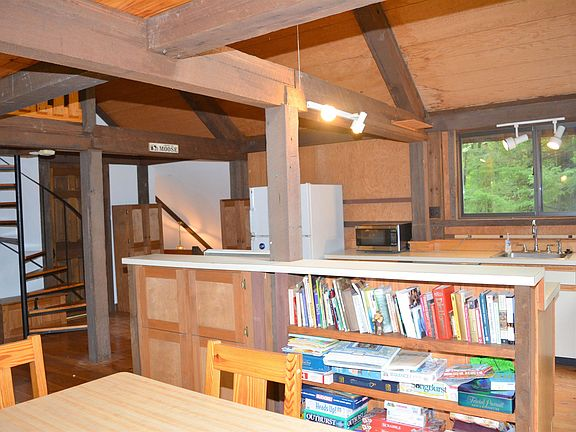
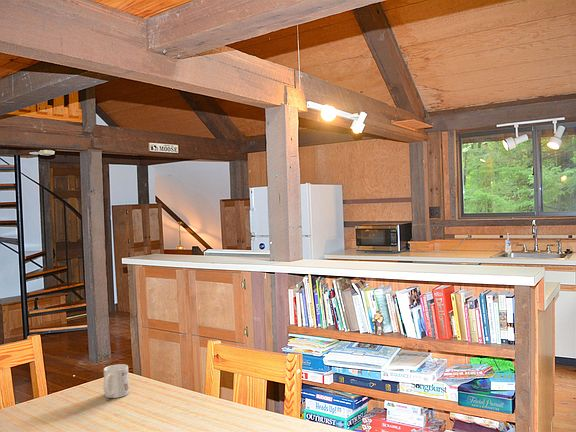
+ mug [102,363,130,399]
